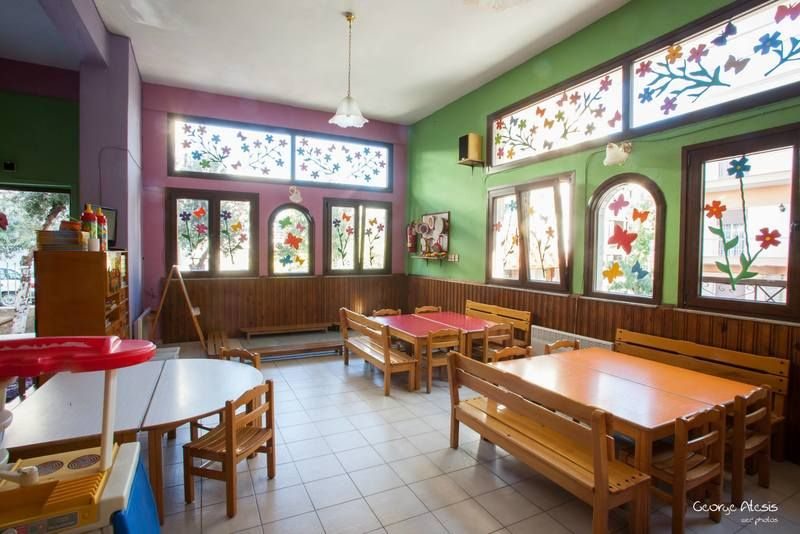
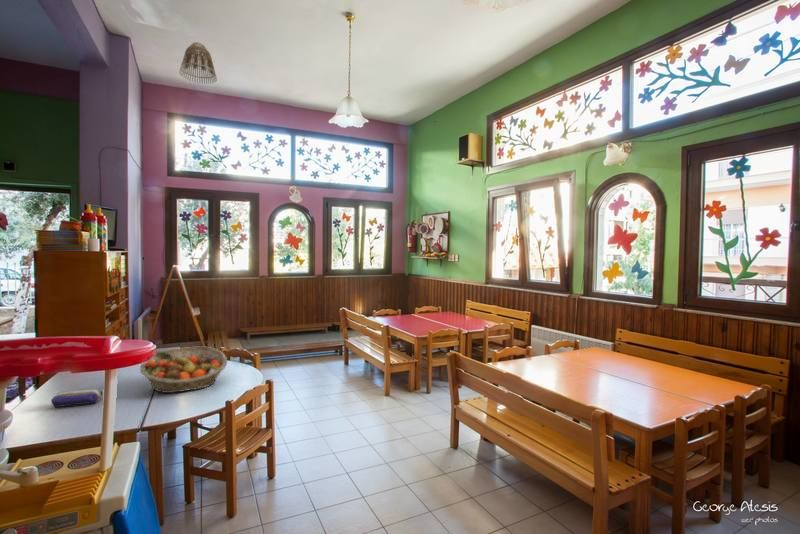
+ lamp shade [178,41,218,85]
+ pencil case [50,388,103,408]
+ fruit basket [139,346,228,394]
